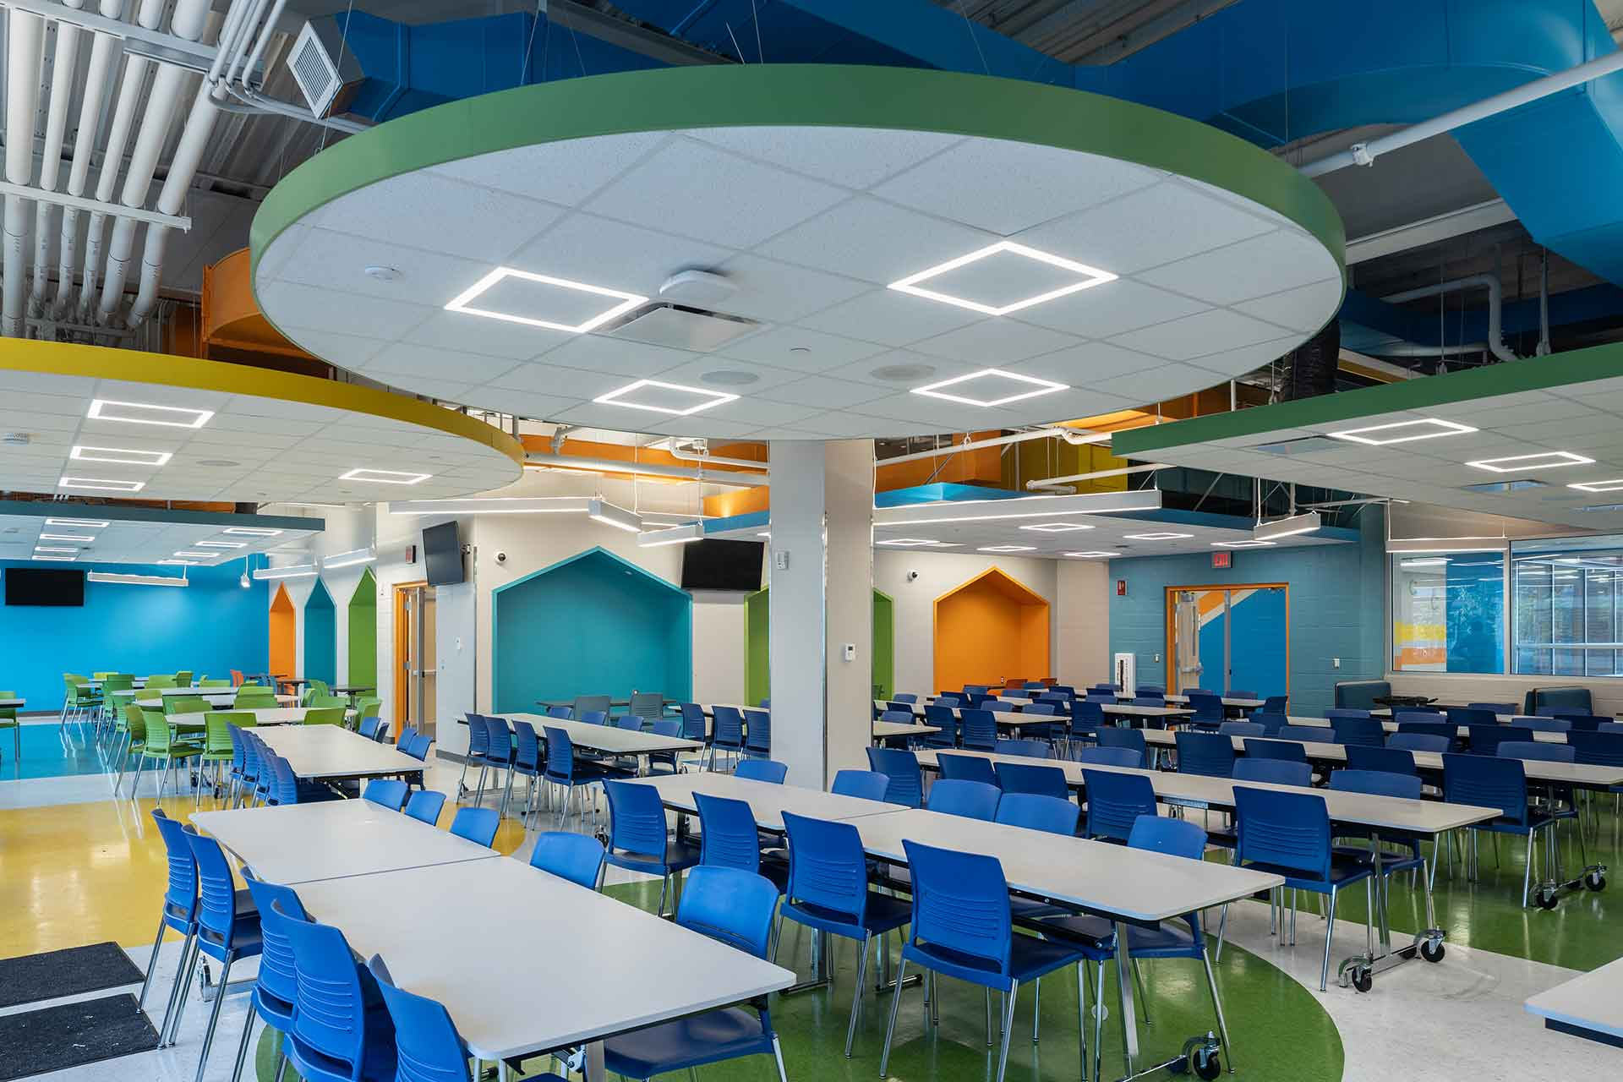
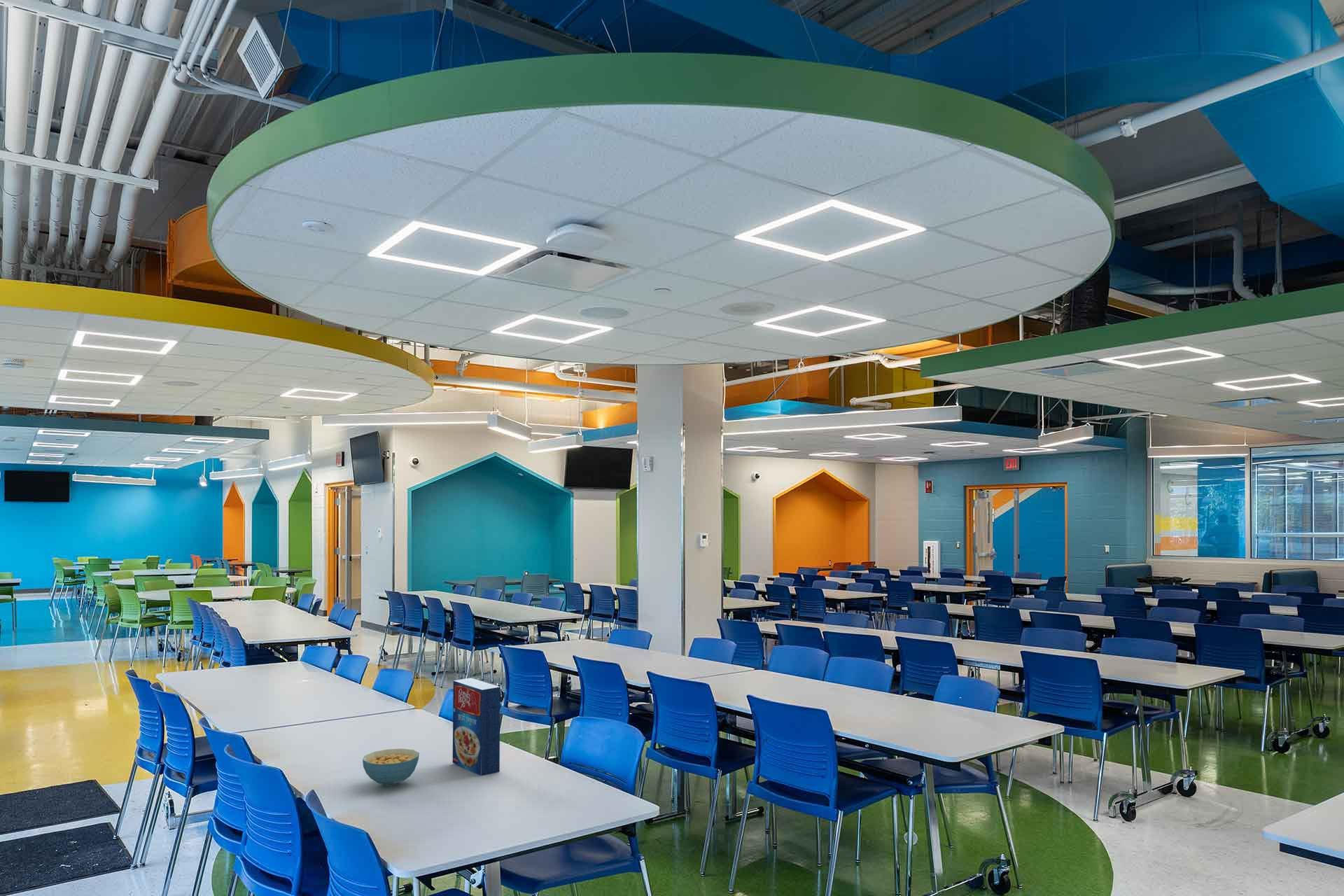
+ cereal bowl [362,748,420,787]
+ cereal box [452,678,500,776]
